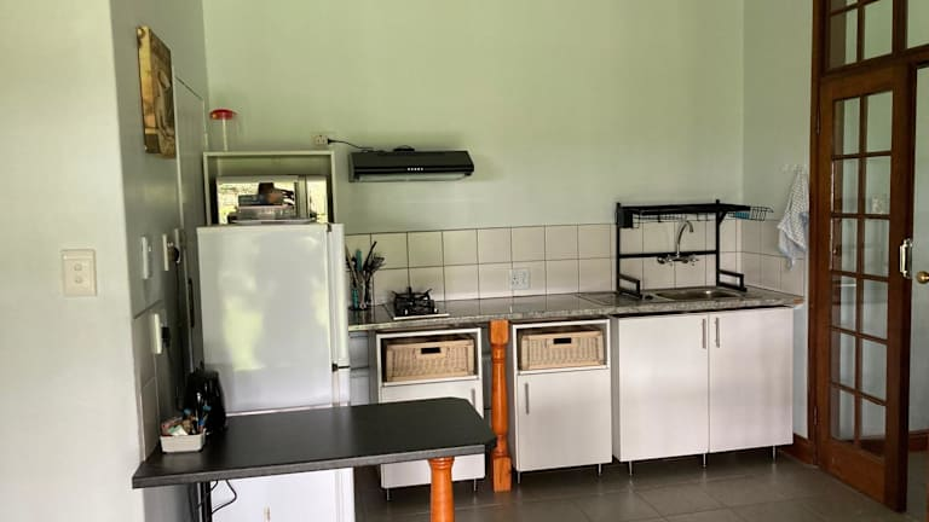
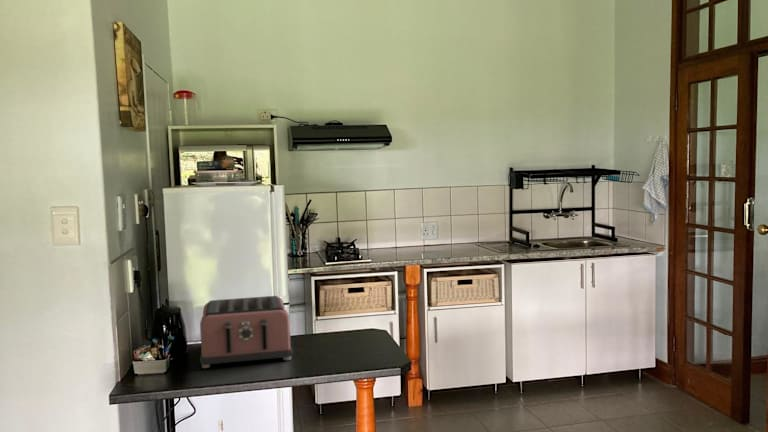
+ toaster [199,295,293,369]
